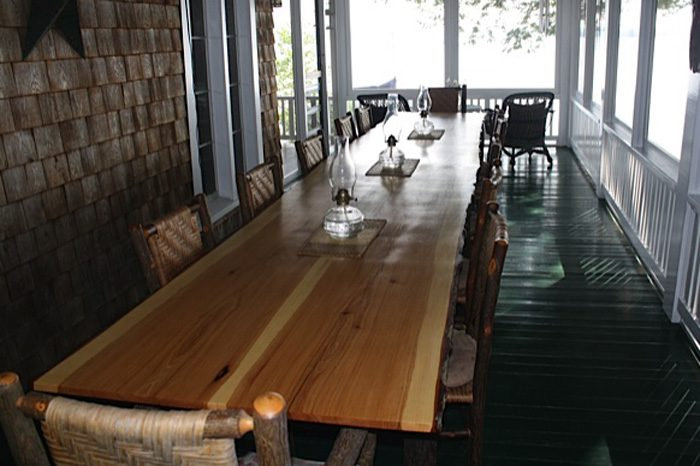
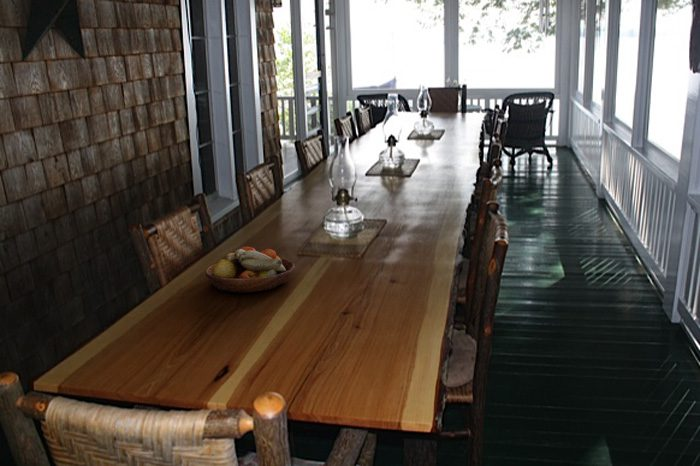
+ fruit bowl [205,246,296,294]
